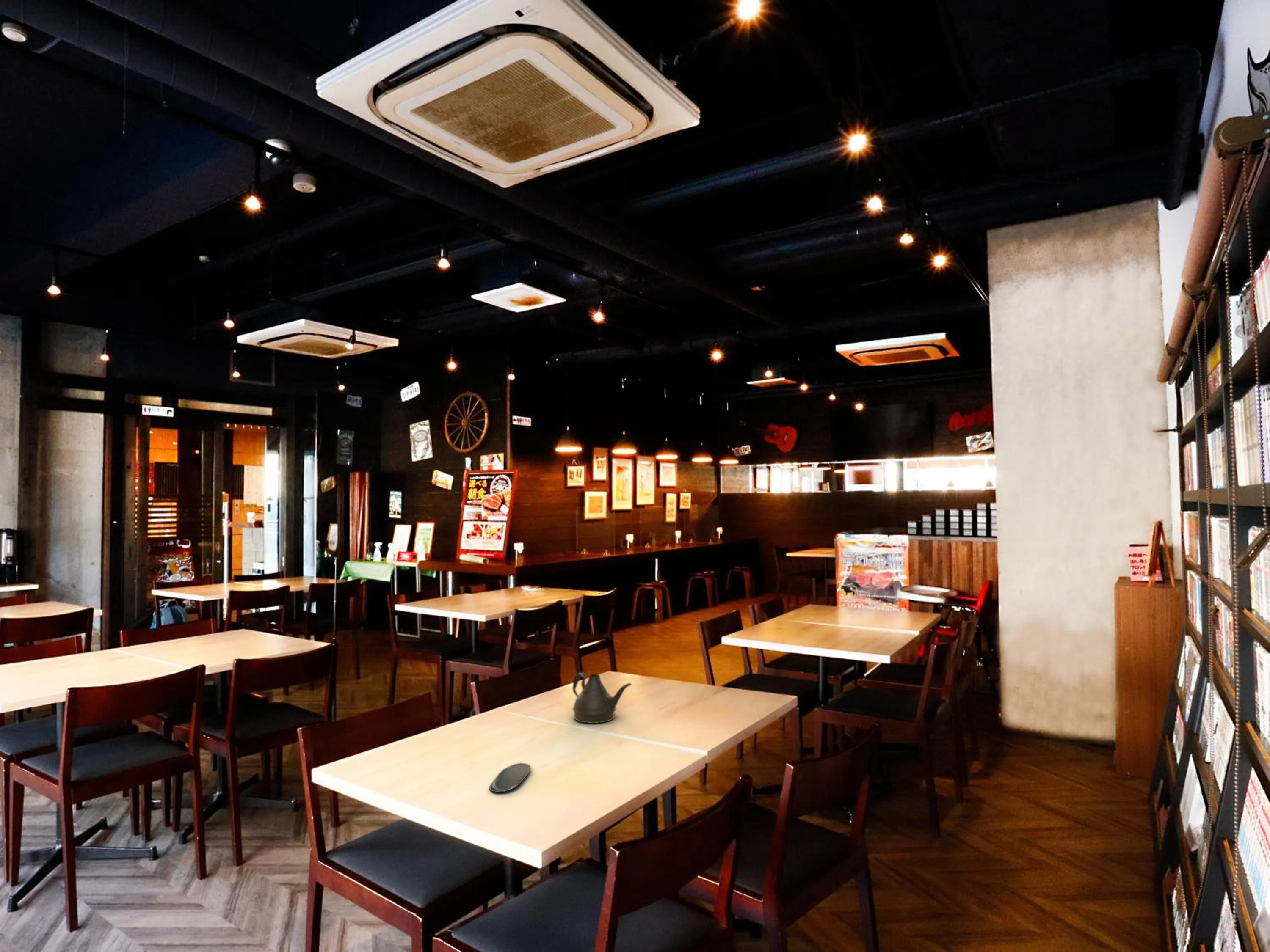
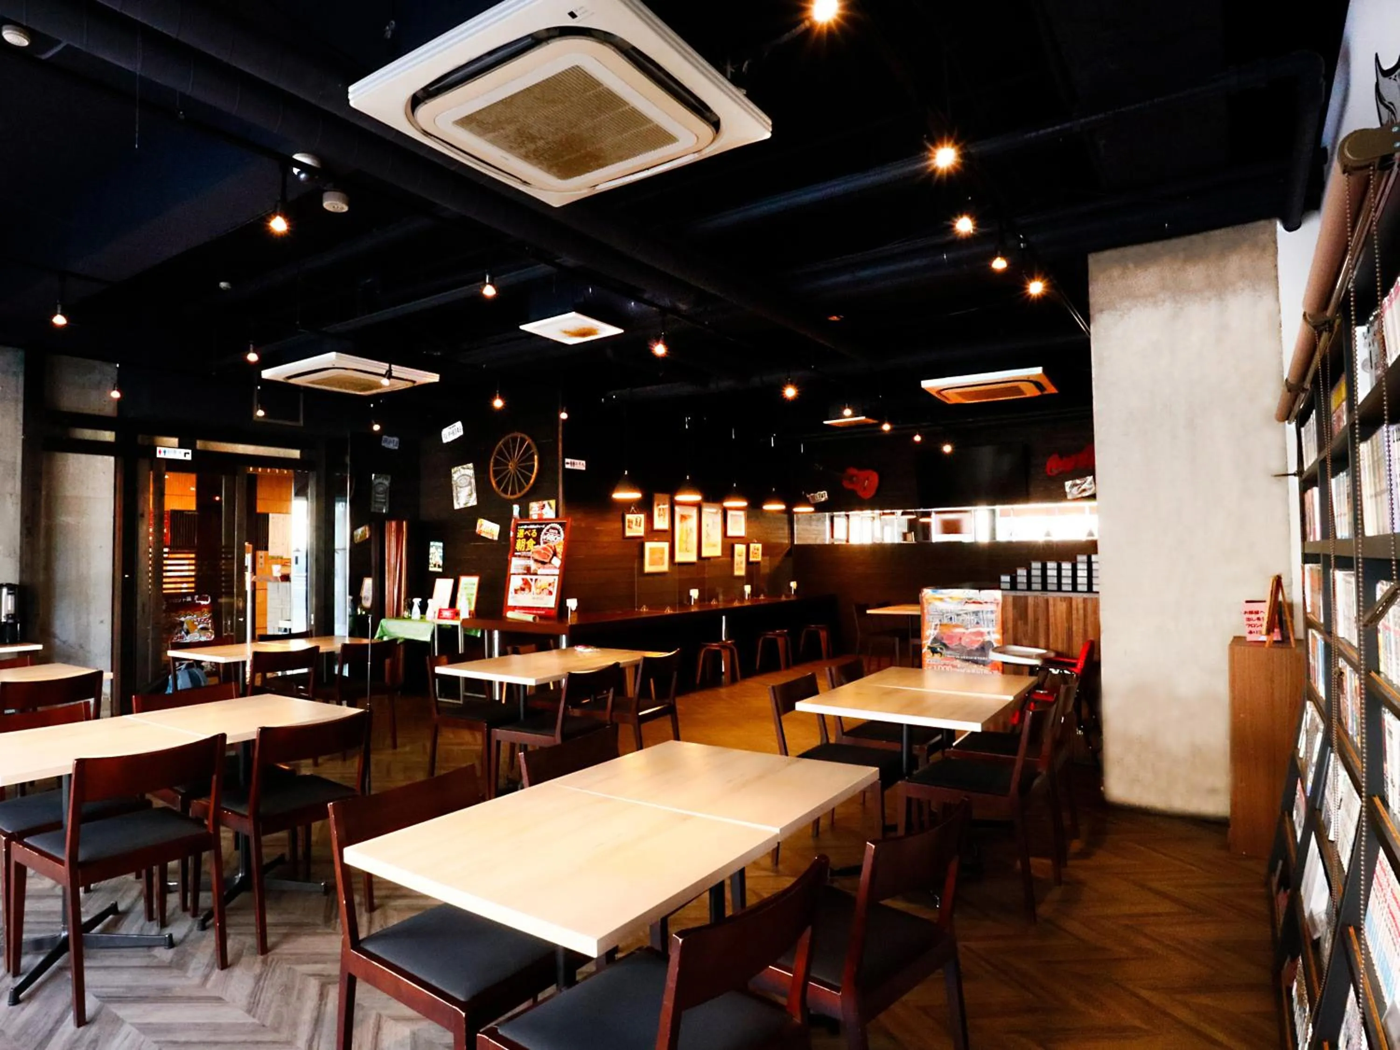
- oval tray [489,762,531,792]
- teapot [572,672,632,724]
